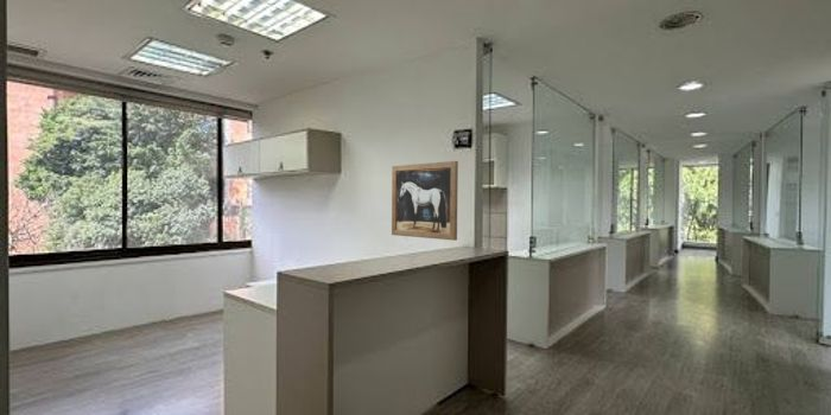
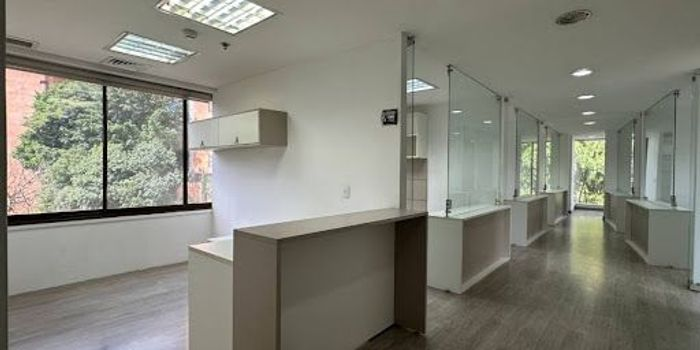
- wall art [391,160,459,242]
